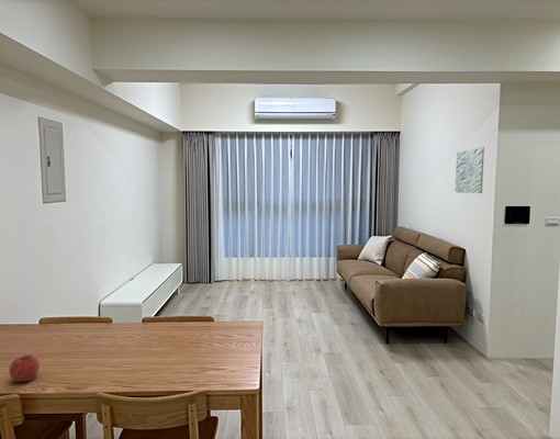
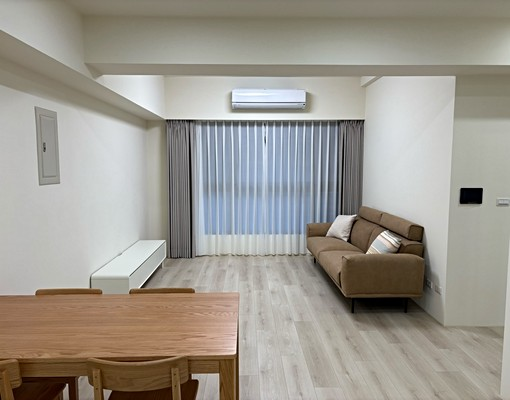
- wall art [455,146,485,194]
- fruit [8,353,41,383]
